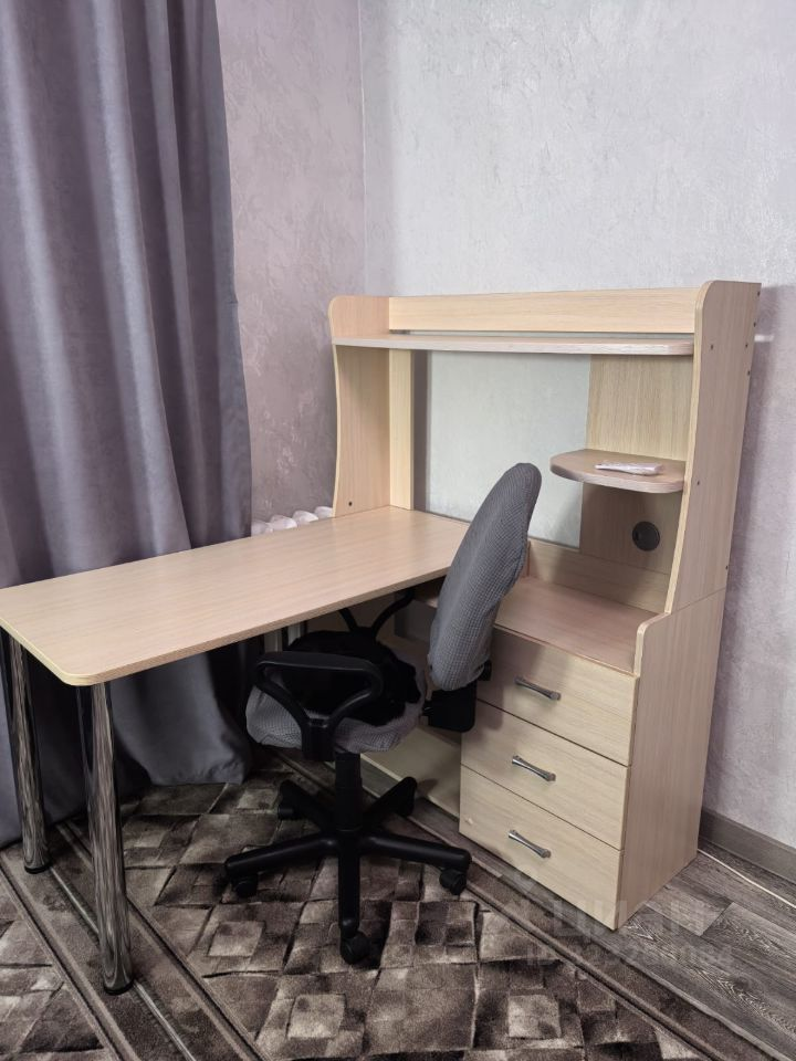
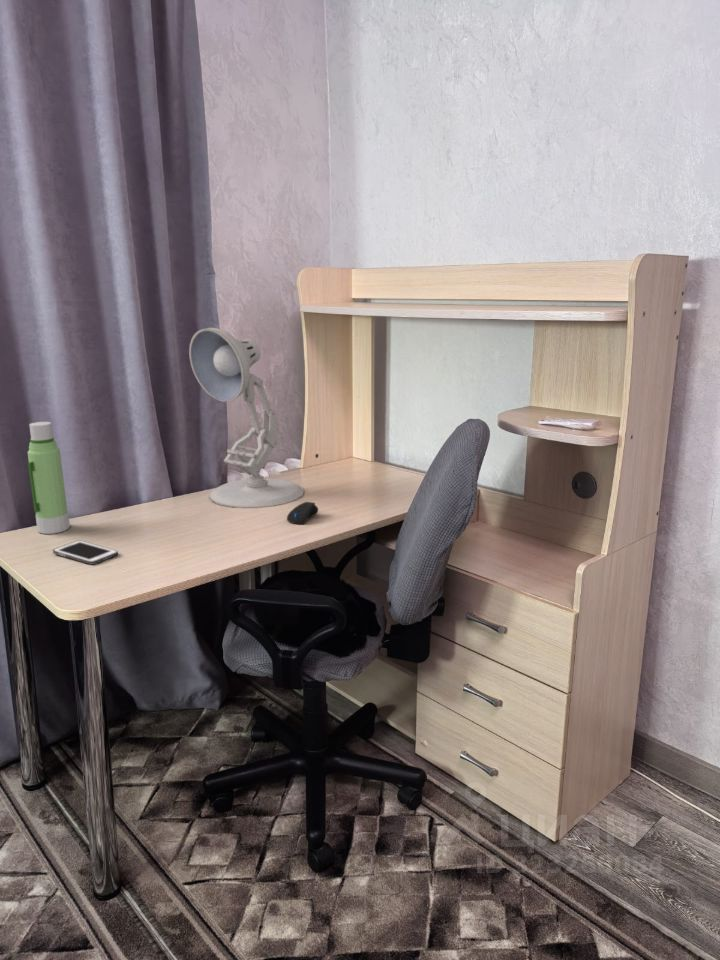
+ desk lamp [188,327,305,509]
+ cell phone [52,539,119,566]
+ computer mouse [286,501,319,525]
+ water bottle [27,421,71,535]
